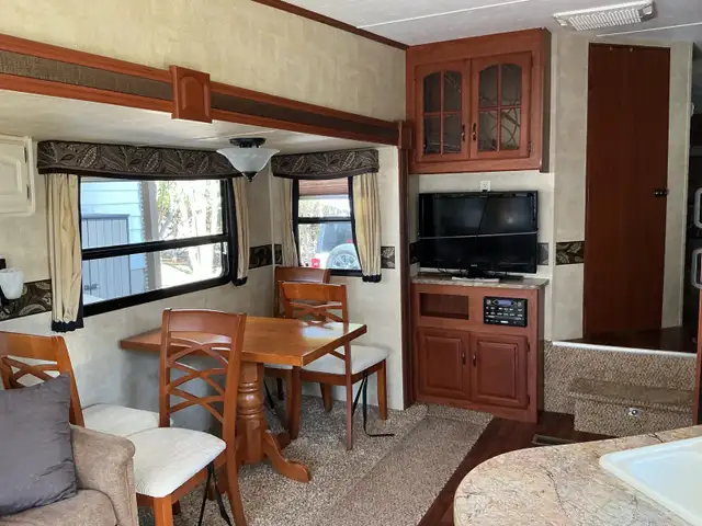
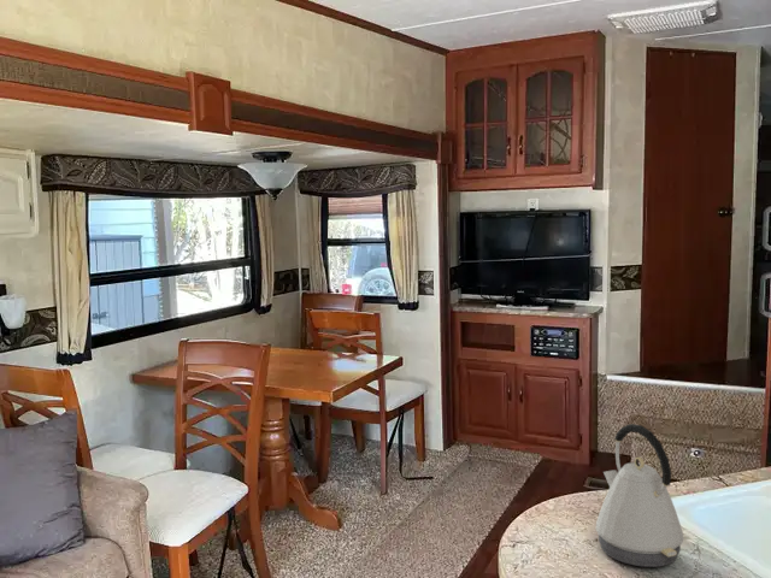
+ kettle [595,423,684,568]
